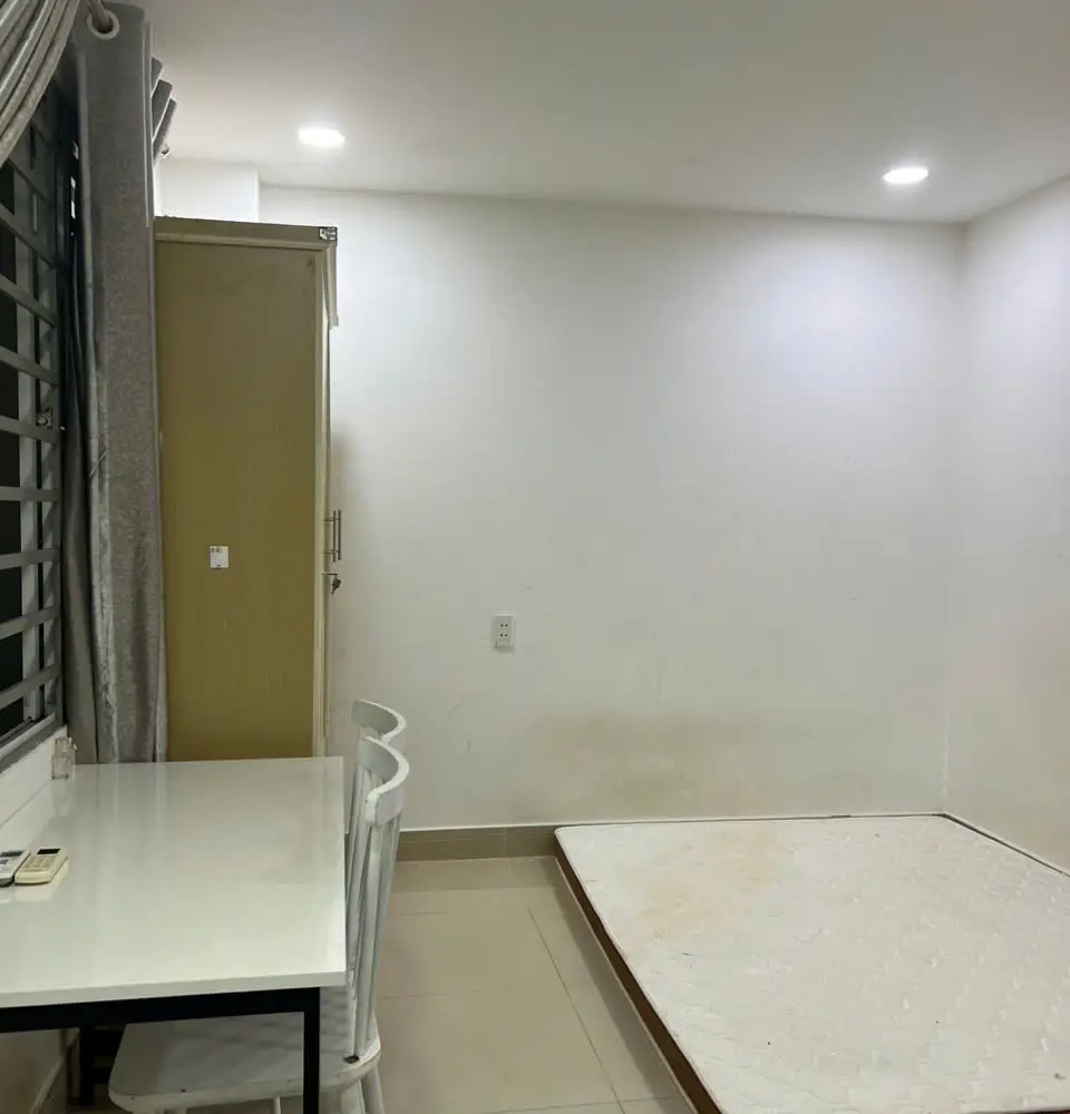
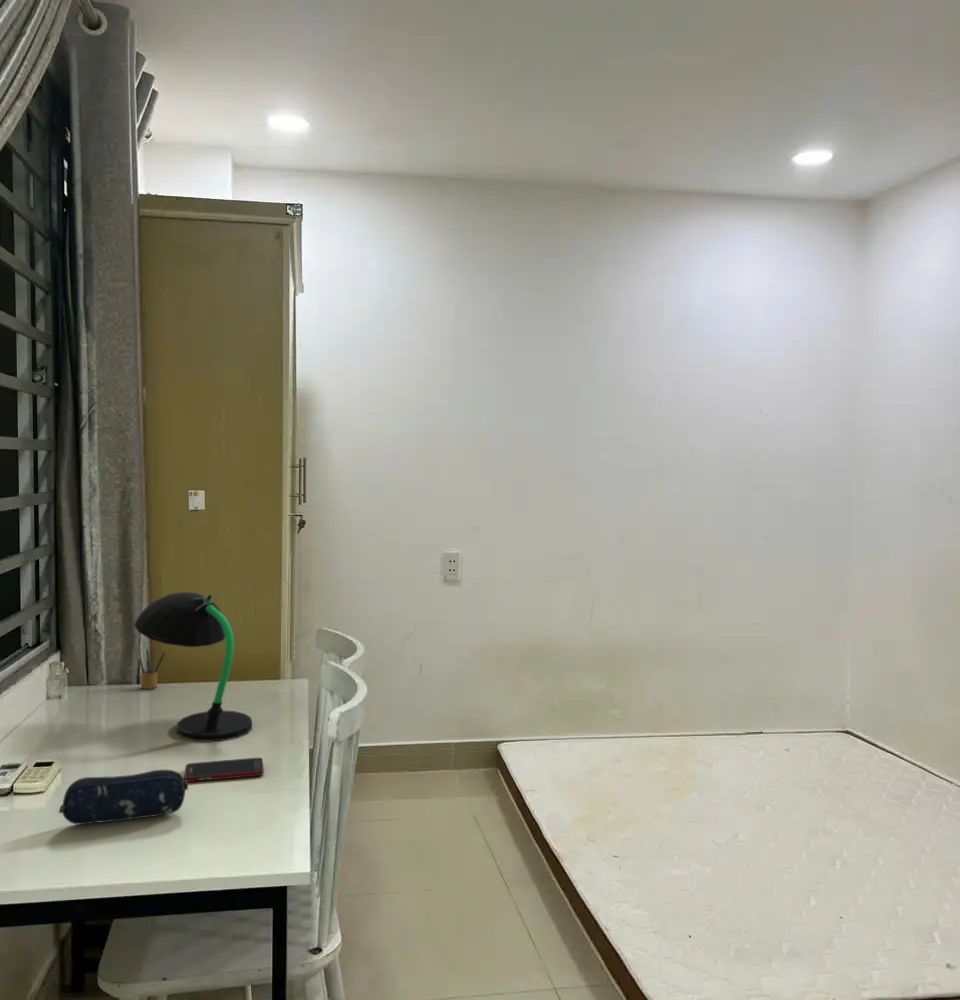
+ desk lamp [133,591,253,743]
+ pencil box [135,647,166,690]
+ cell phone [183,757,265,783]
+ pencil case [58,769,189,825]
